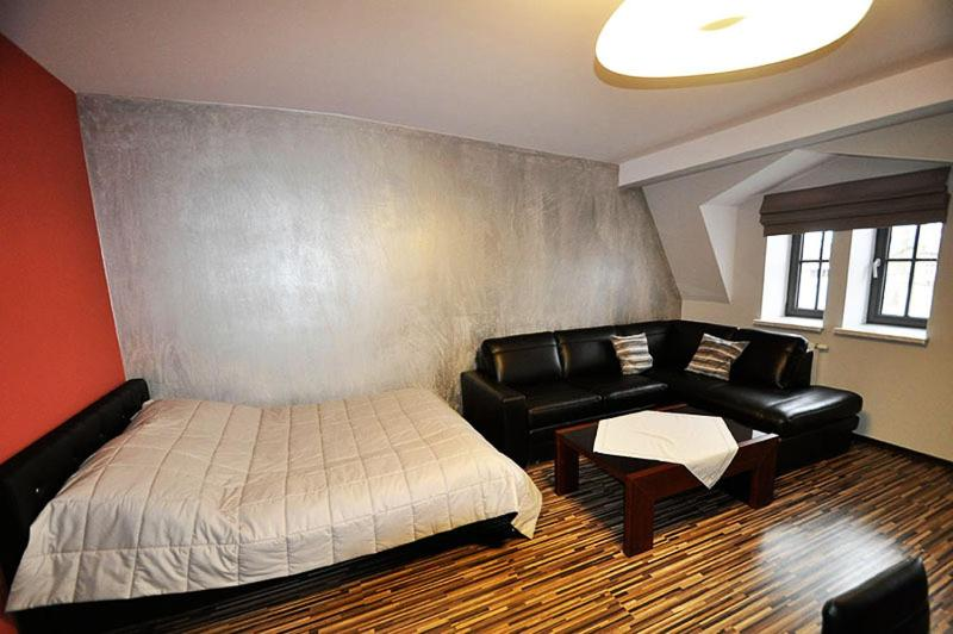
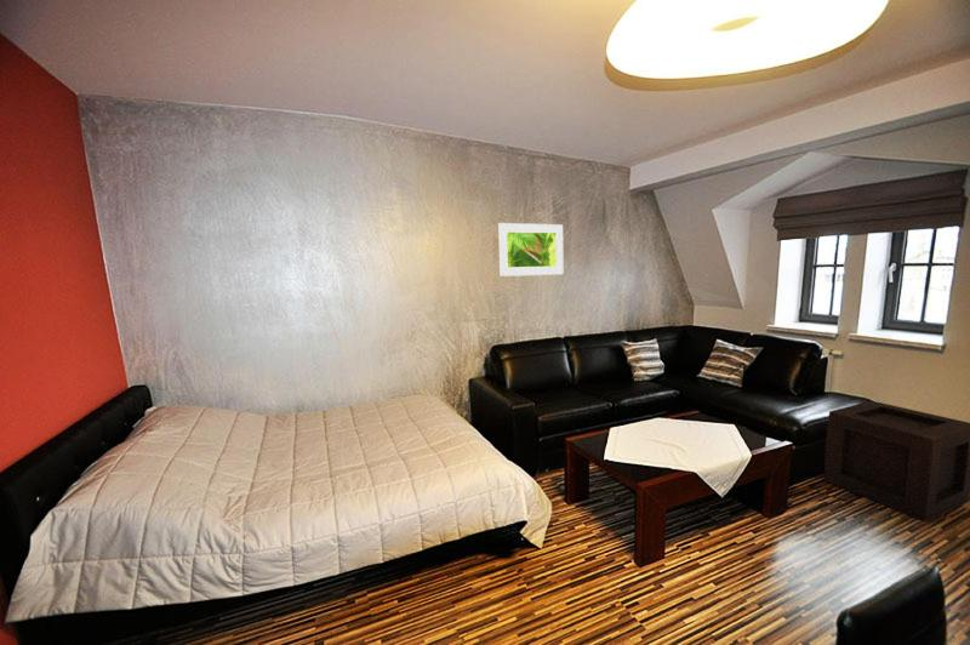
+ wooden crate [823,400,970,523]
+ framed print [497,222,564,278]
